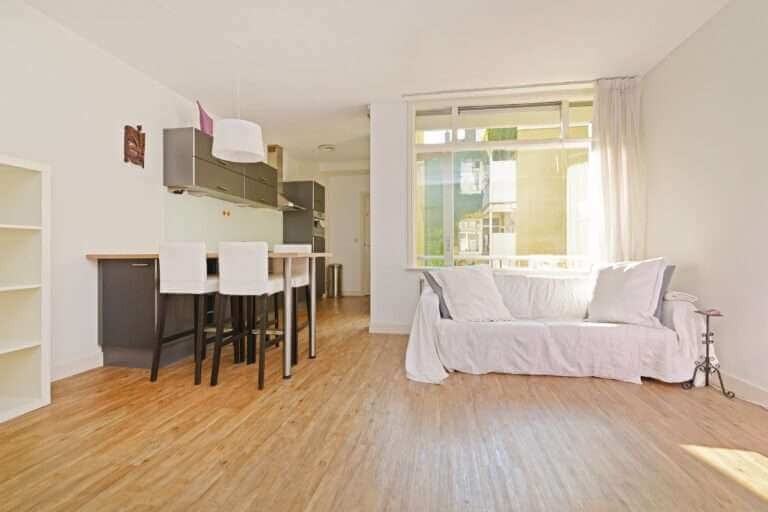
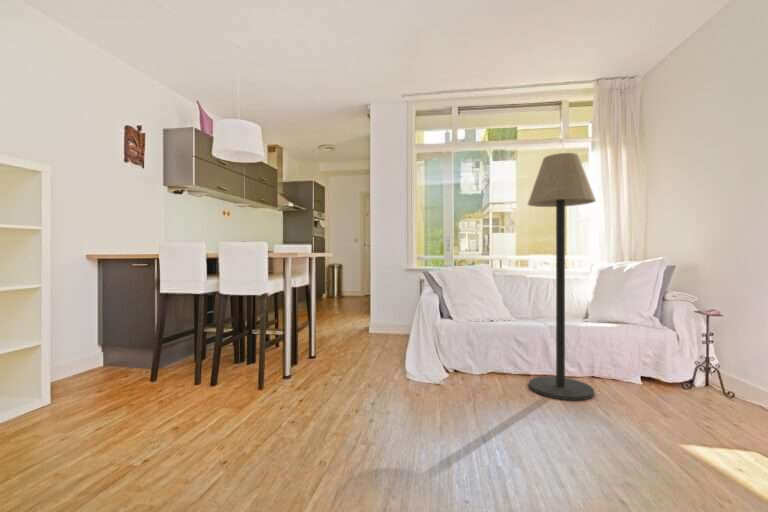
+ floor lamp [526,152,597,401]
